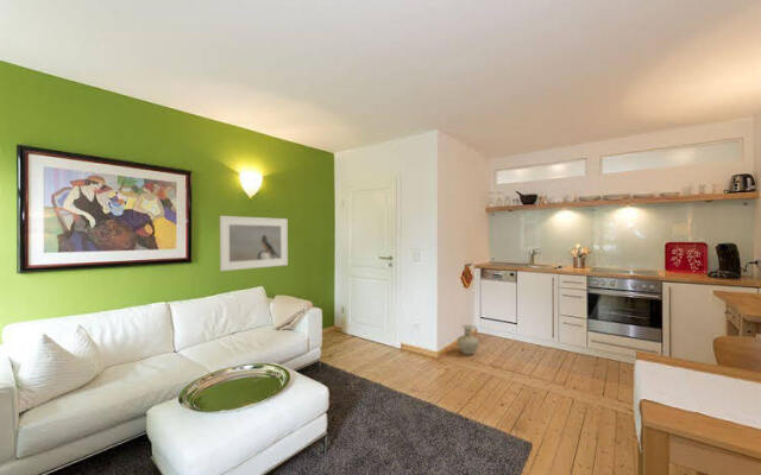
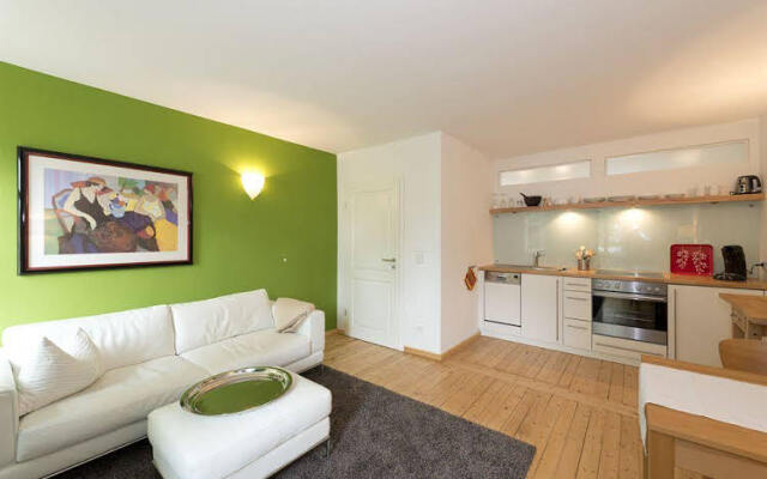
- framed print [219,215,289,272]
- vase [455,324,480,356]
